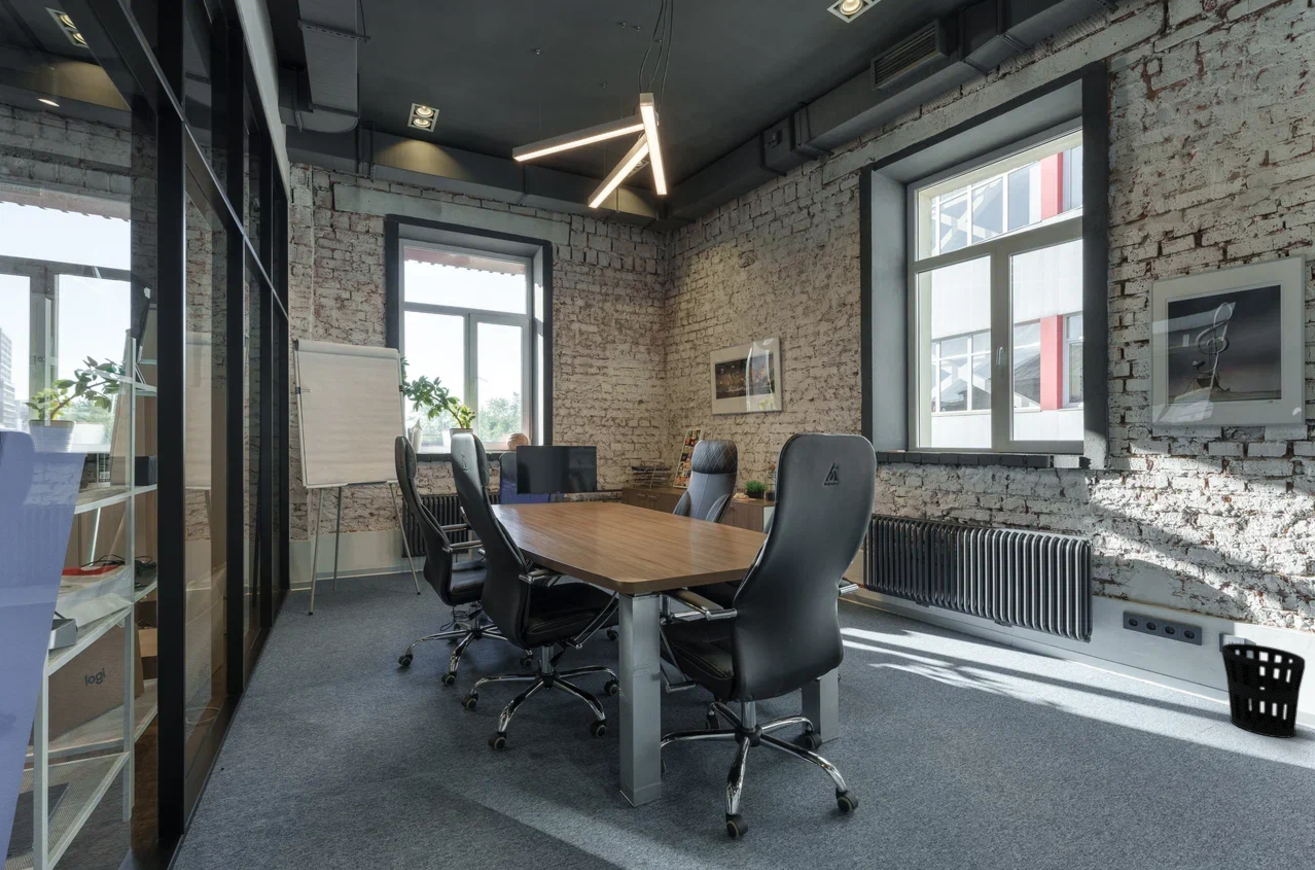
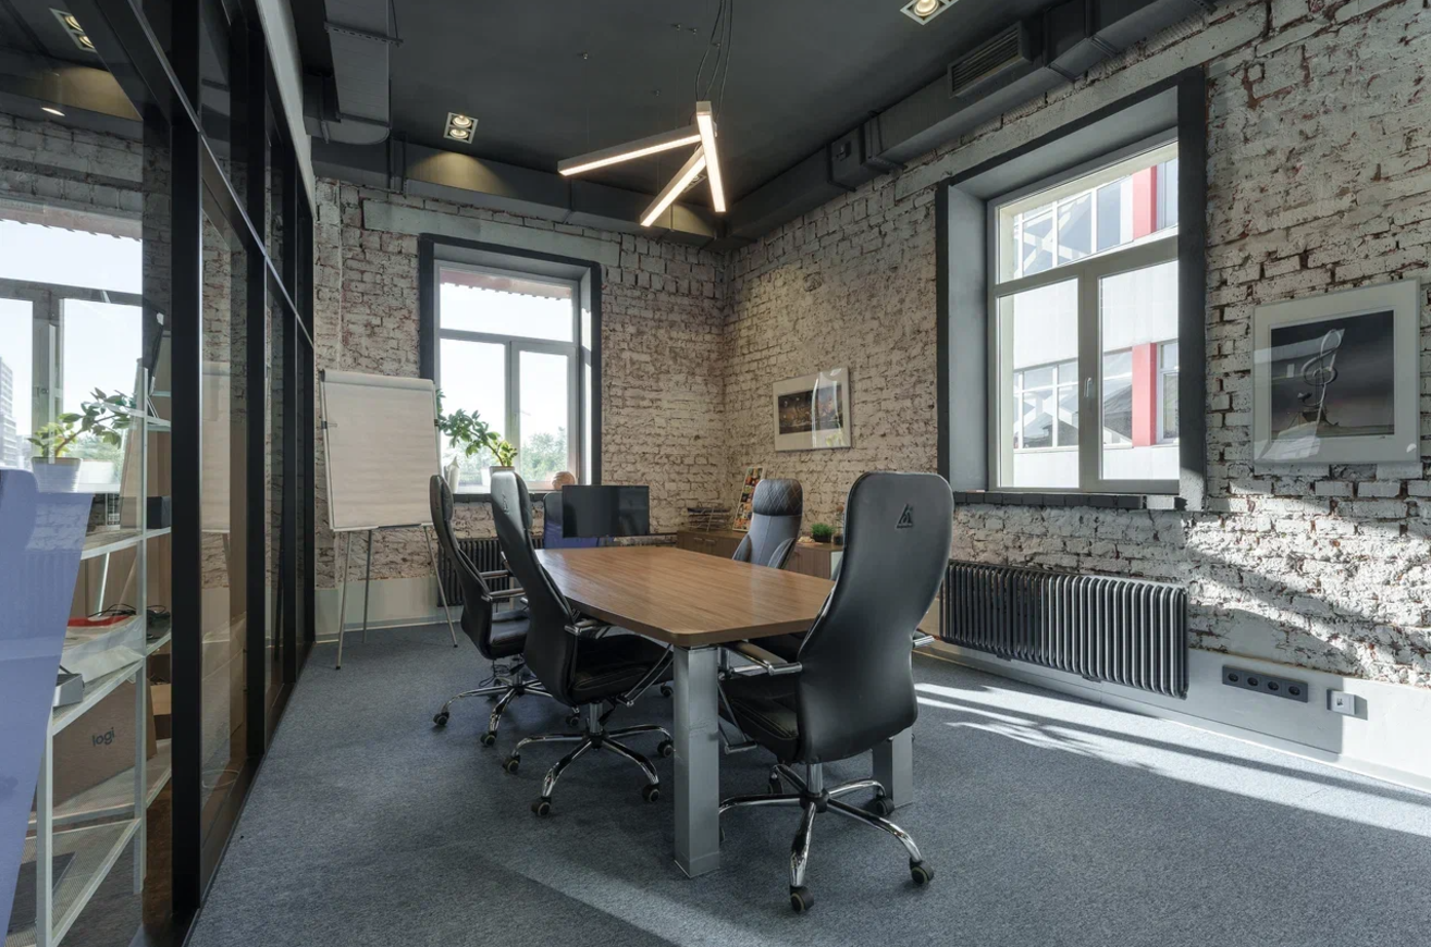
- wastebasket [1221,642,1306,739]
